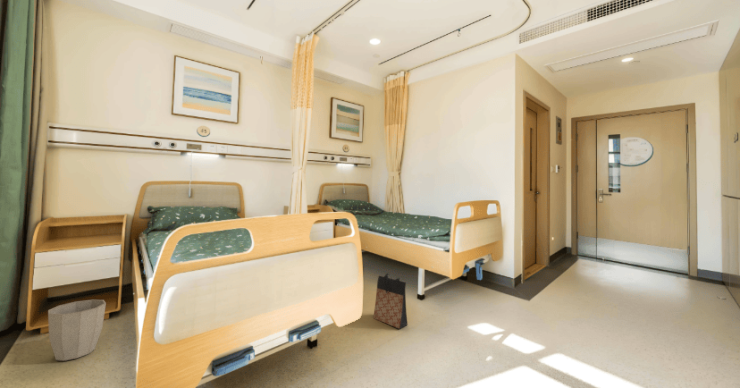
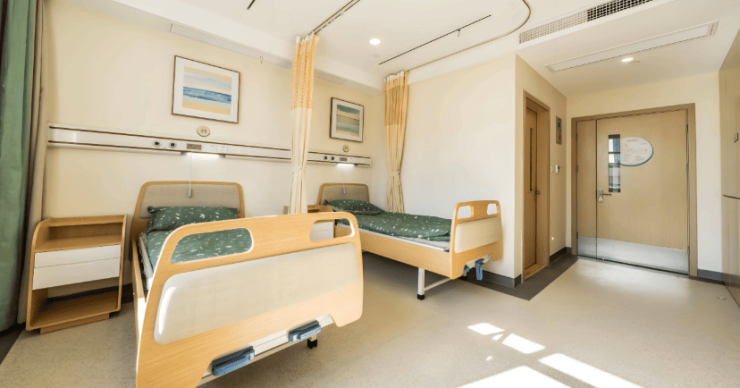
- bag [372,272,409,330]
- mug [47,299,107,362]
